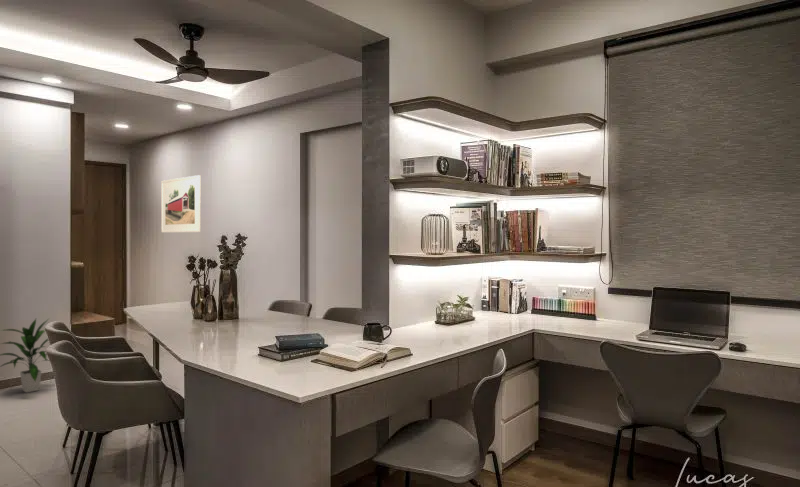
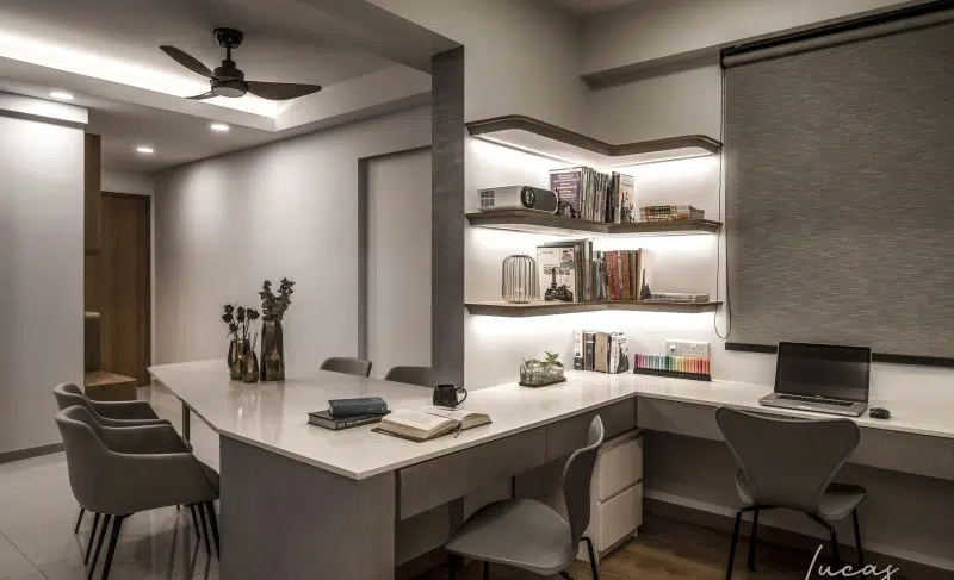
- indoor plant [0,317,51,394]
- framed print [160,174,202,234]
